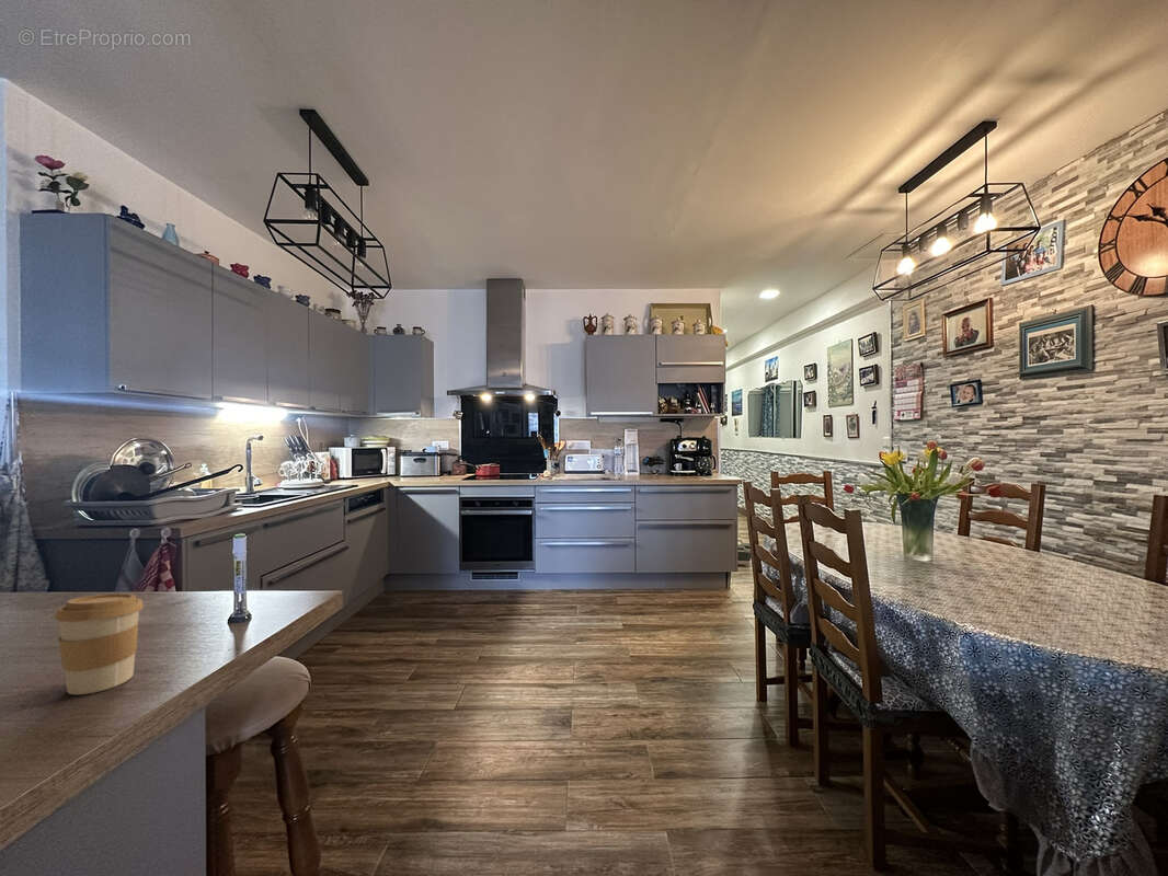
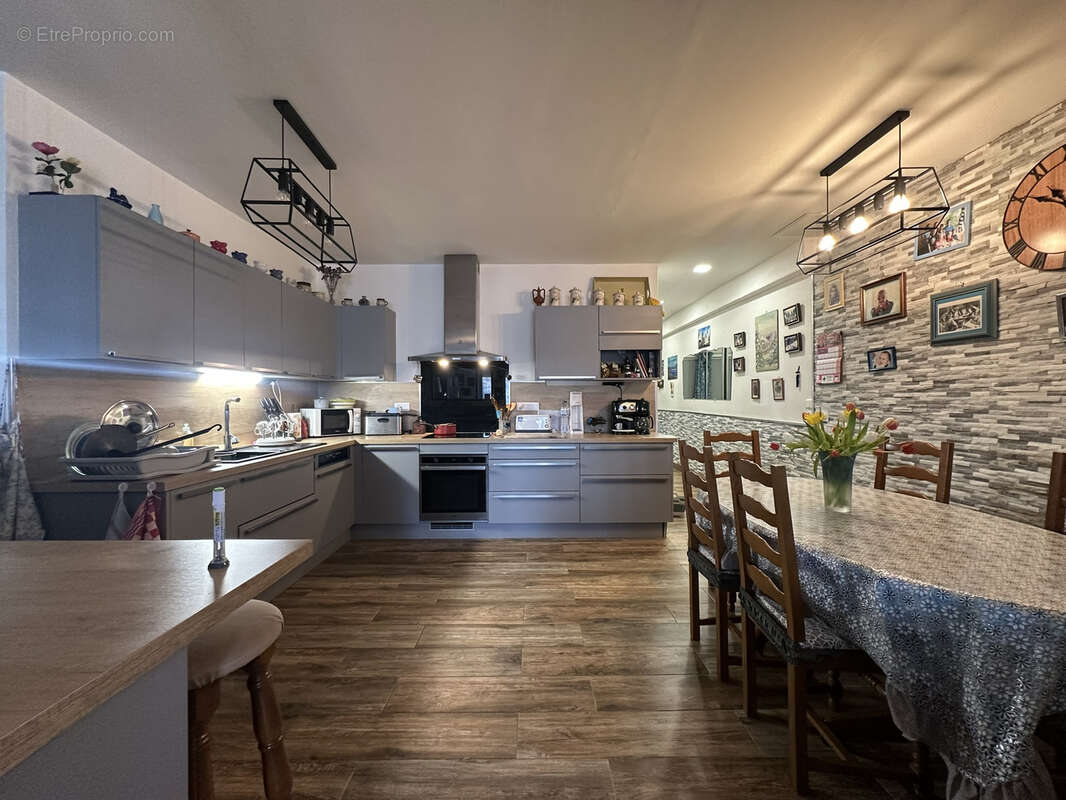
- coffee cup [54,592,145,695]
